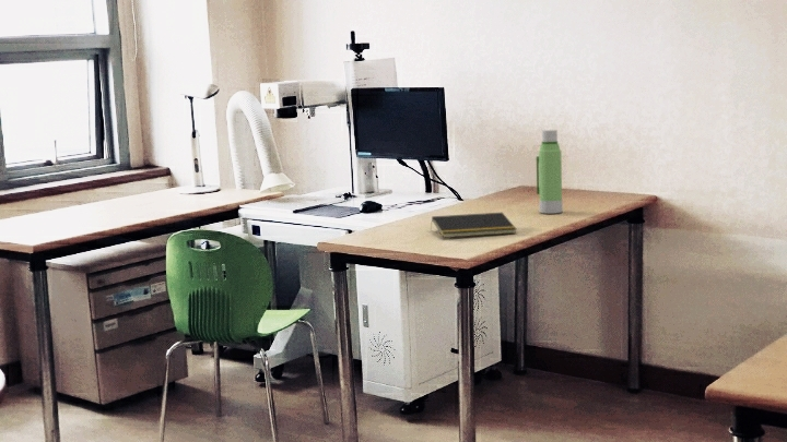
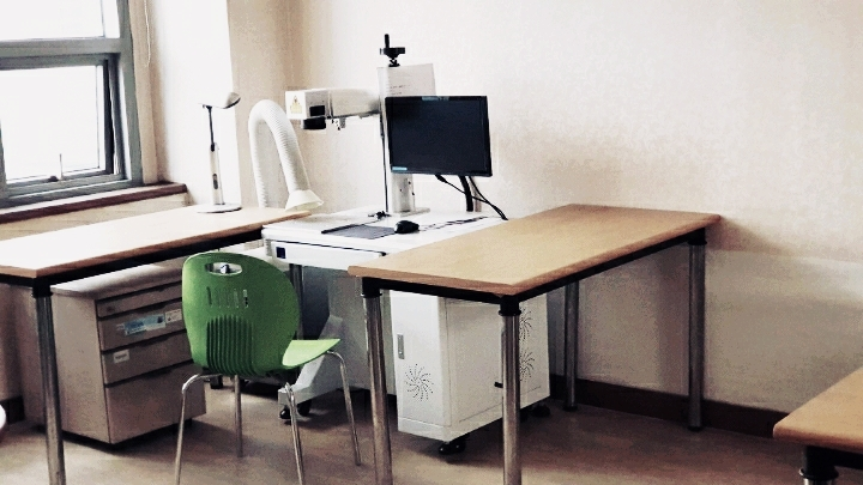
- notepad [430,212,518,239]
- water bottle [536,129,564,215]
